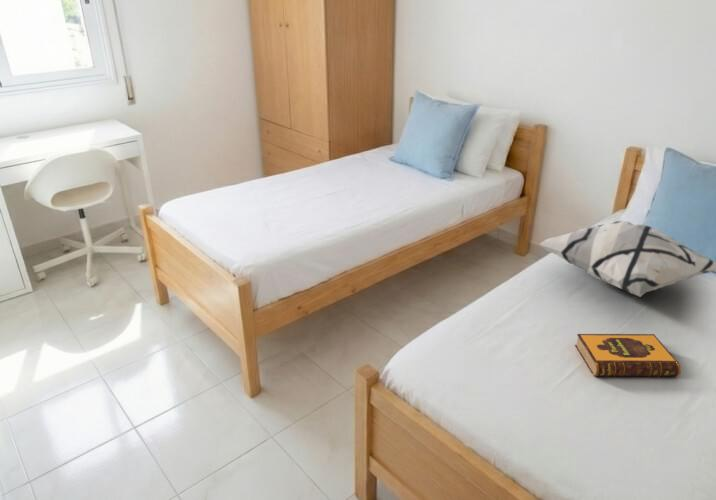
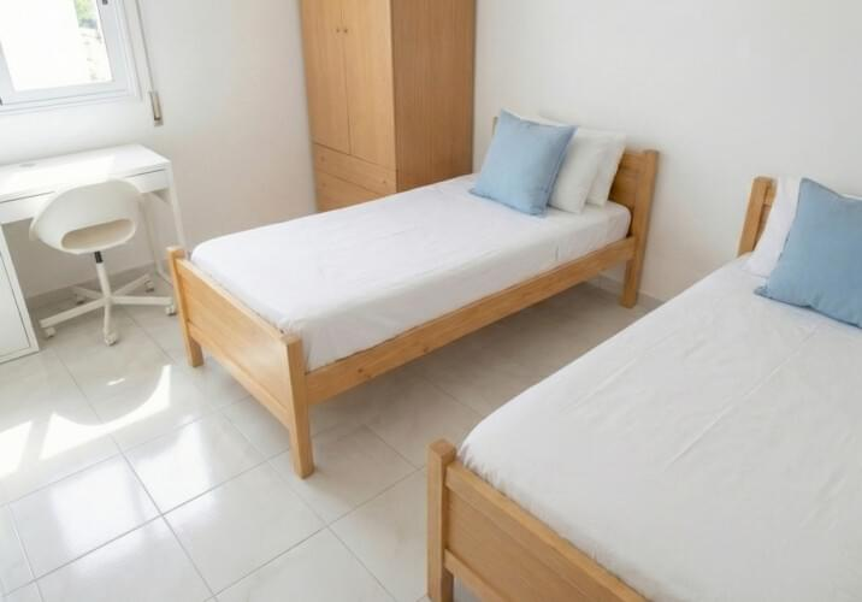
- decorative pillow [537,220,716,297]
- hardback book [574,333,682,378]
